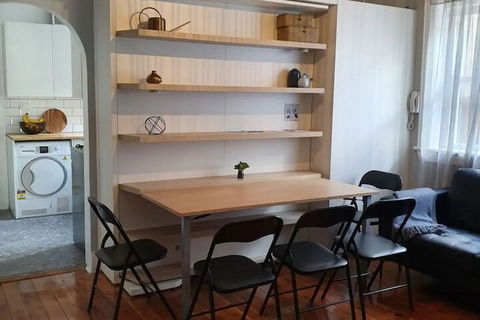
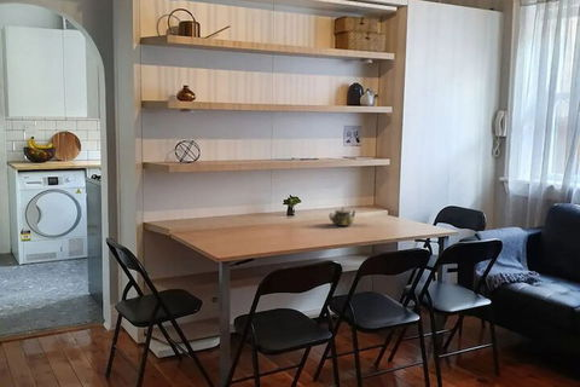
+ teapot [327,206,356,227]
